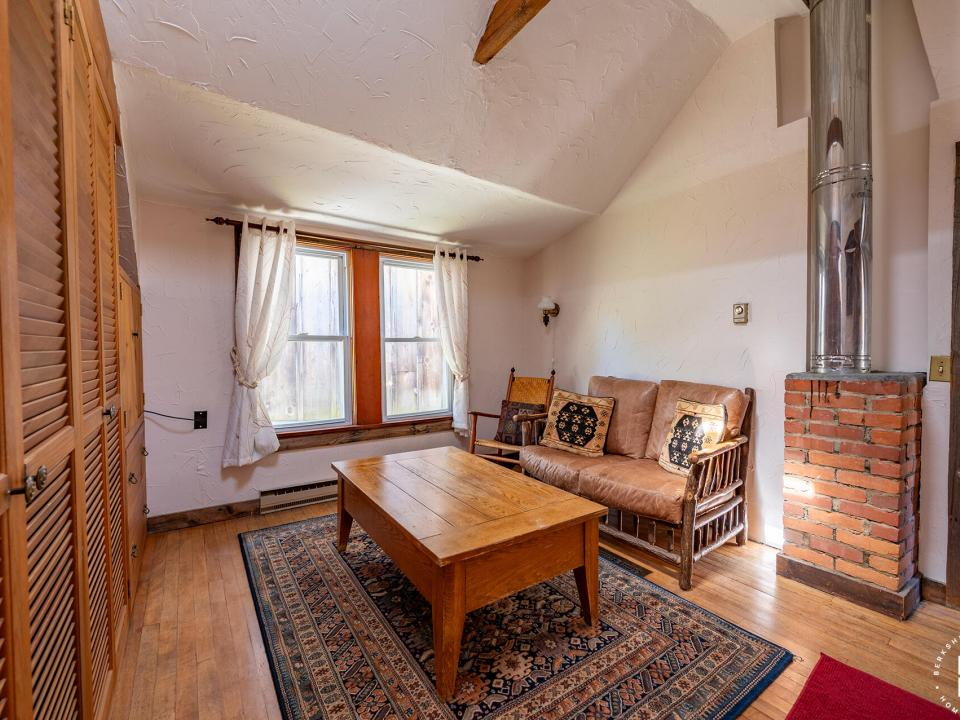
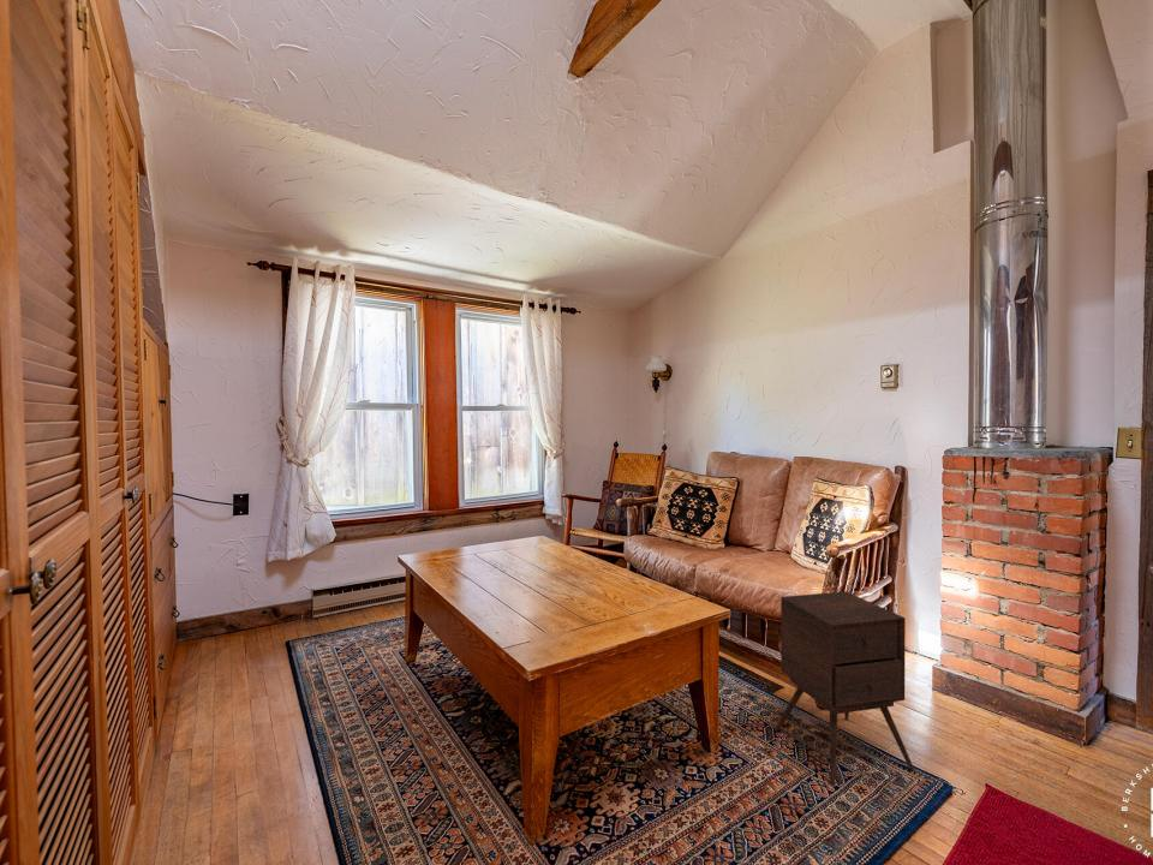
+ side table [775,590,915,786]
